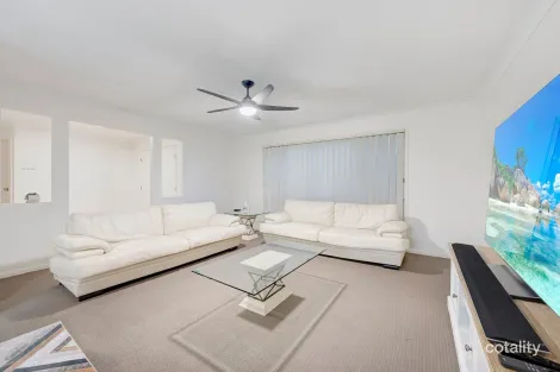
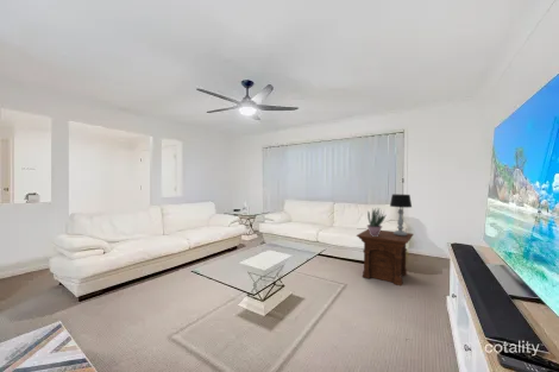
+ side table [356,228,415,286]
+ table lamp [389,194,413,237]
+ potted plant [366,207,388,237]
